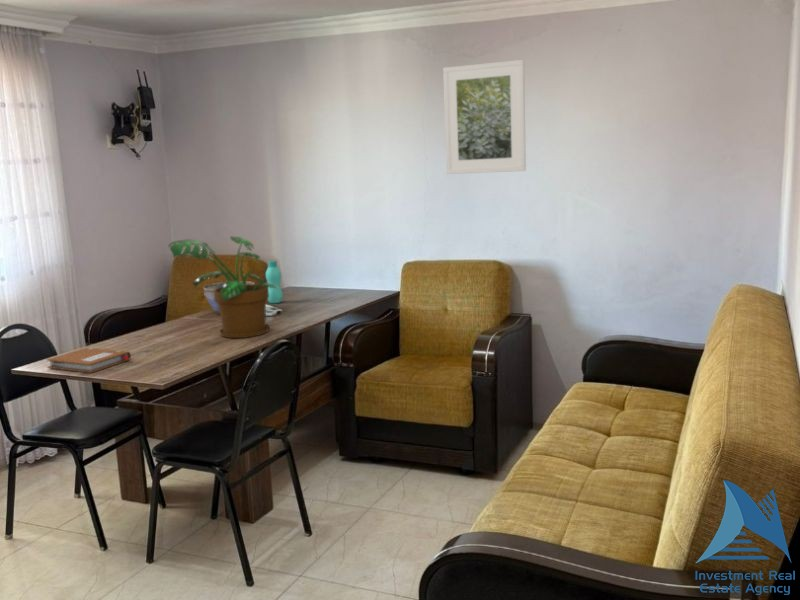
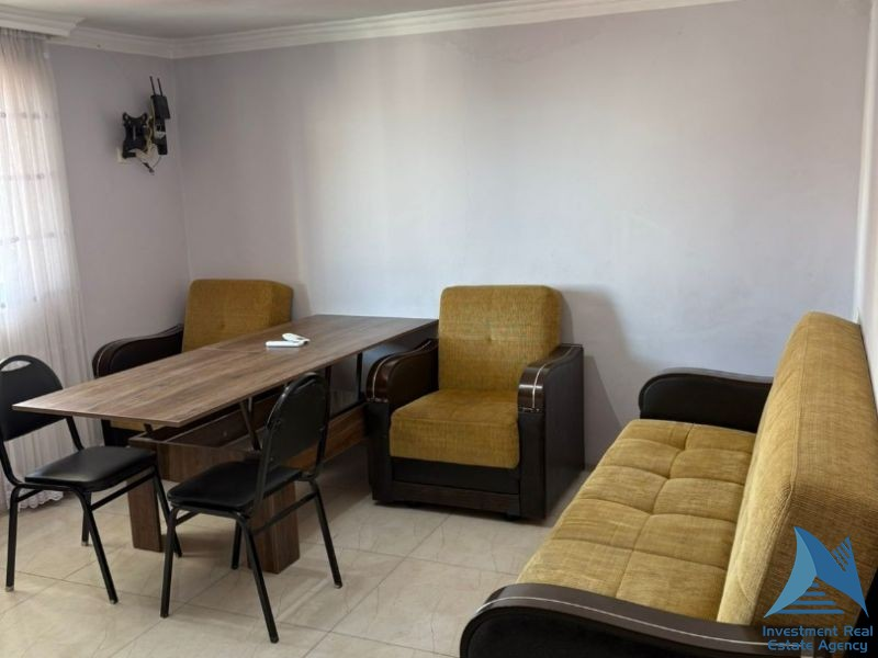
- bottle [265,260,284,304]
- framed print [442,59,527,175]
- notebook [46,347,132,374]
- potted plant [167,235,278,339]
- bowl [202,280,256,314]
